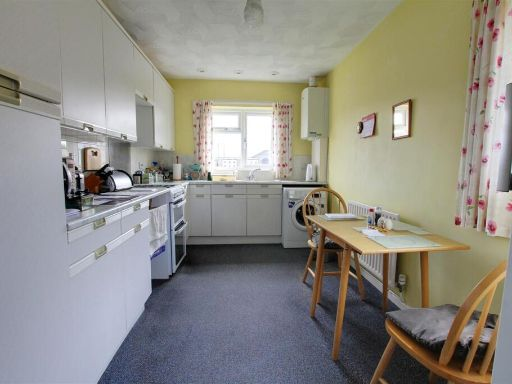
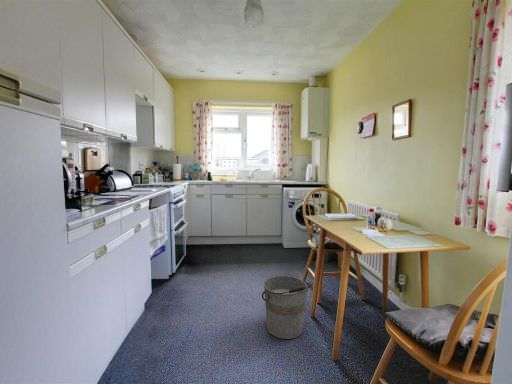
+ bucket [261,275,314,340]
